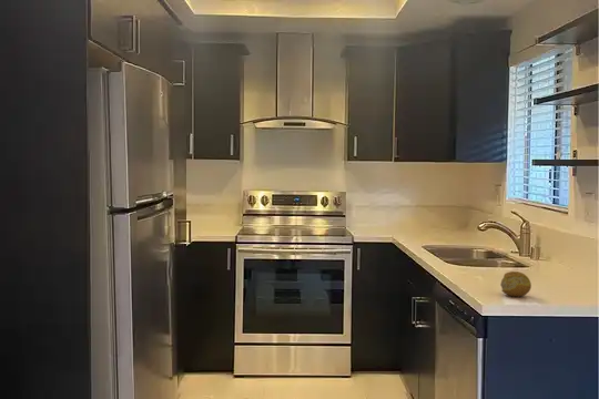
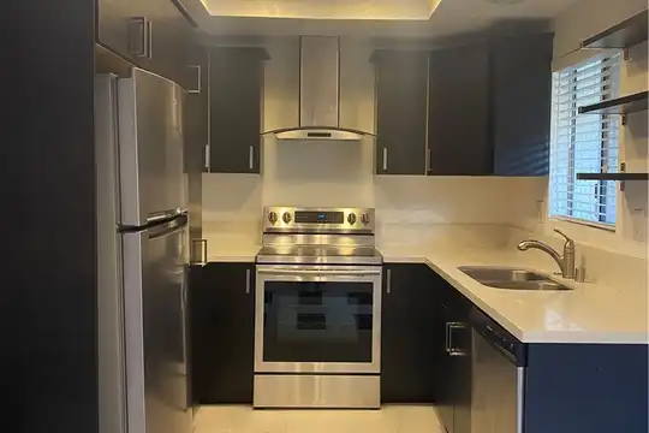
- fruit [499,270,532,297]
